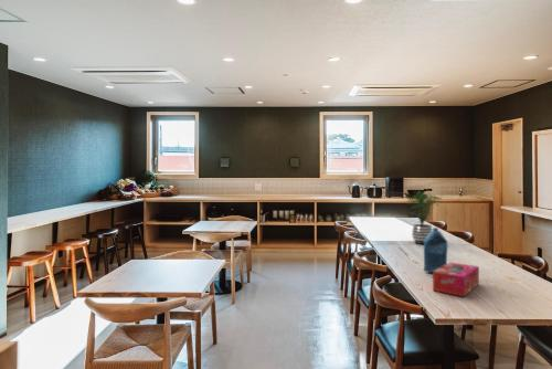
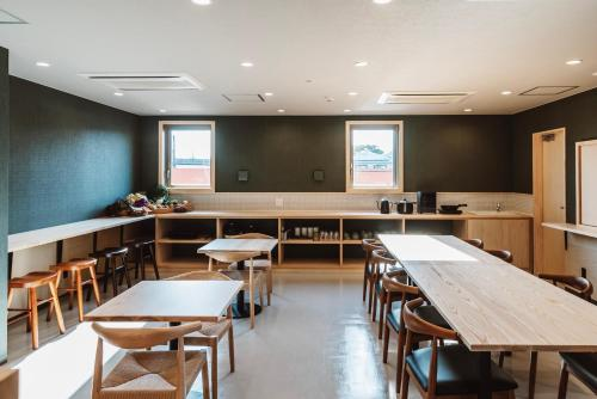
- tissue box [432,262,480,297]
- potted plant [402,190,444,245]
- bottle [423,226,448,274]
